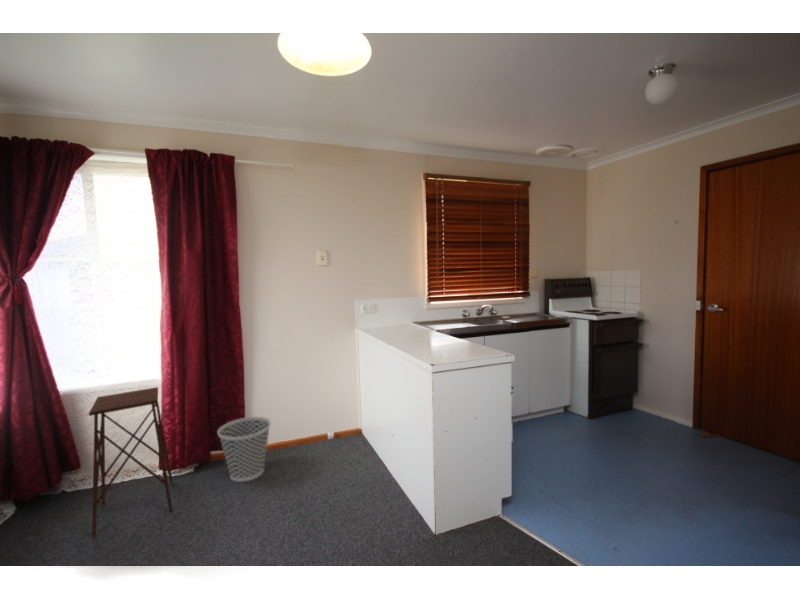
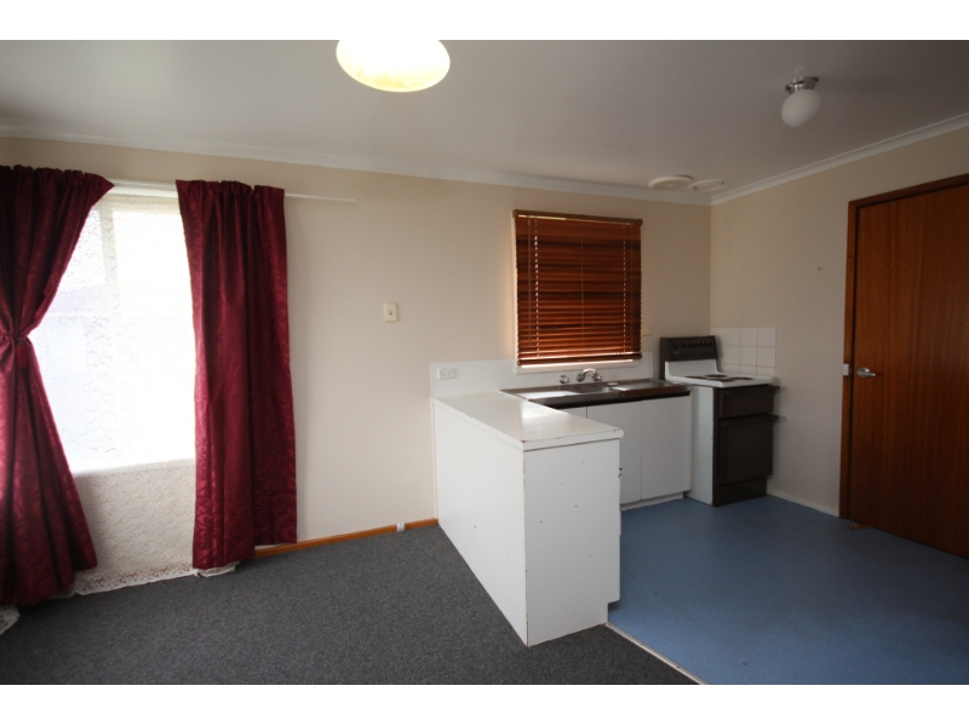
- wastebasket [217,416,272,483]
- side table [88,386,174,538]
